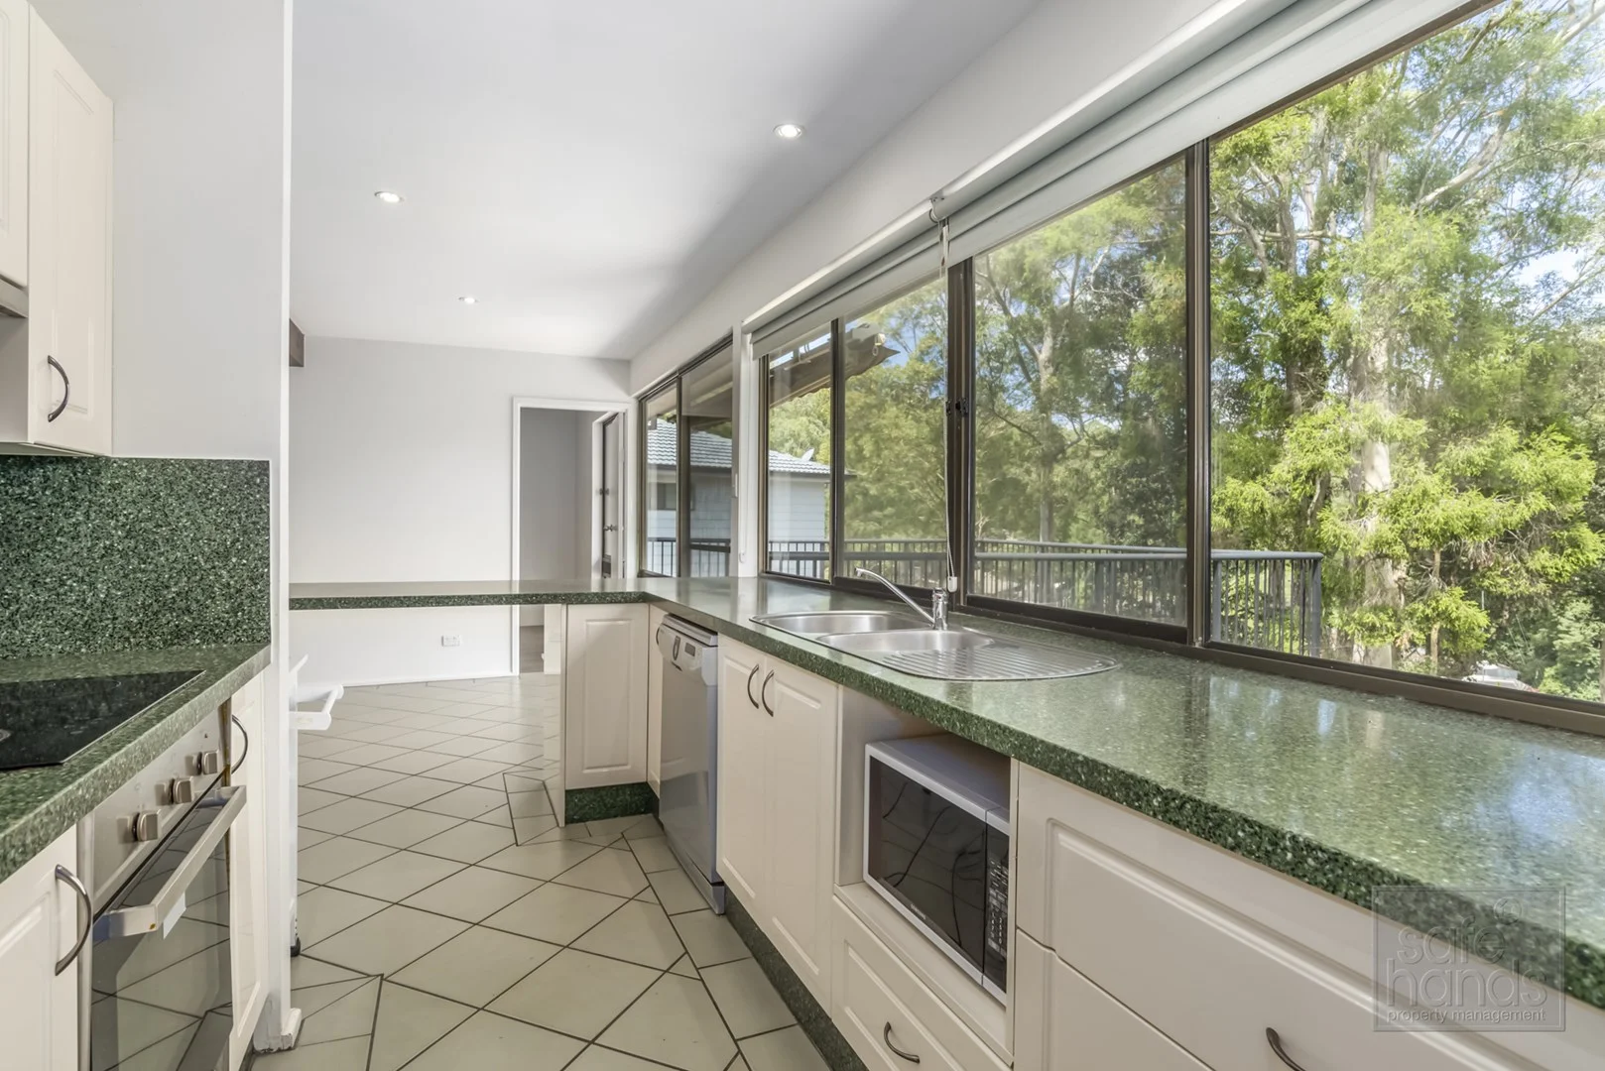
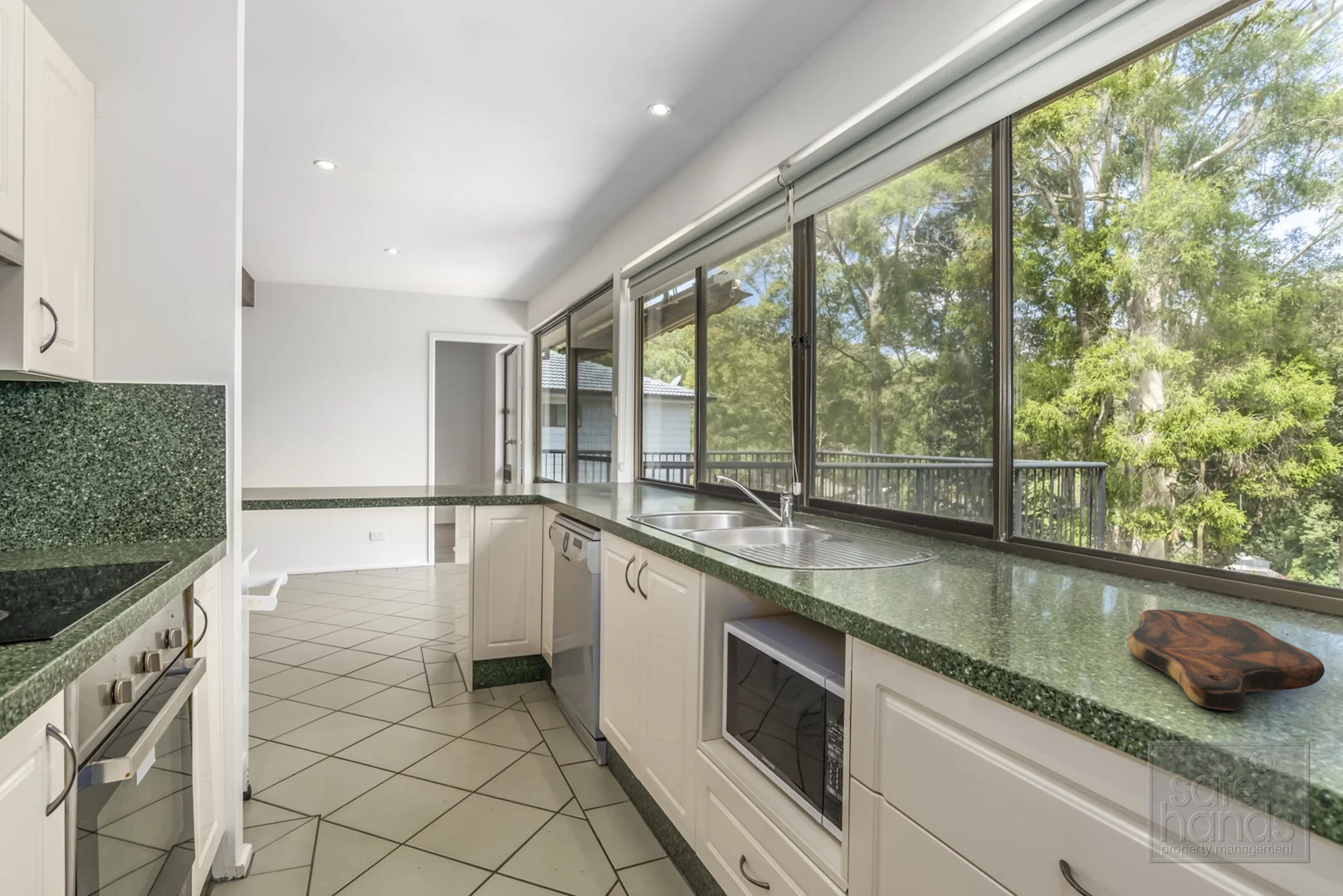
+ cutting board [1126,609,1326,712]
